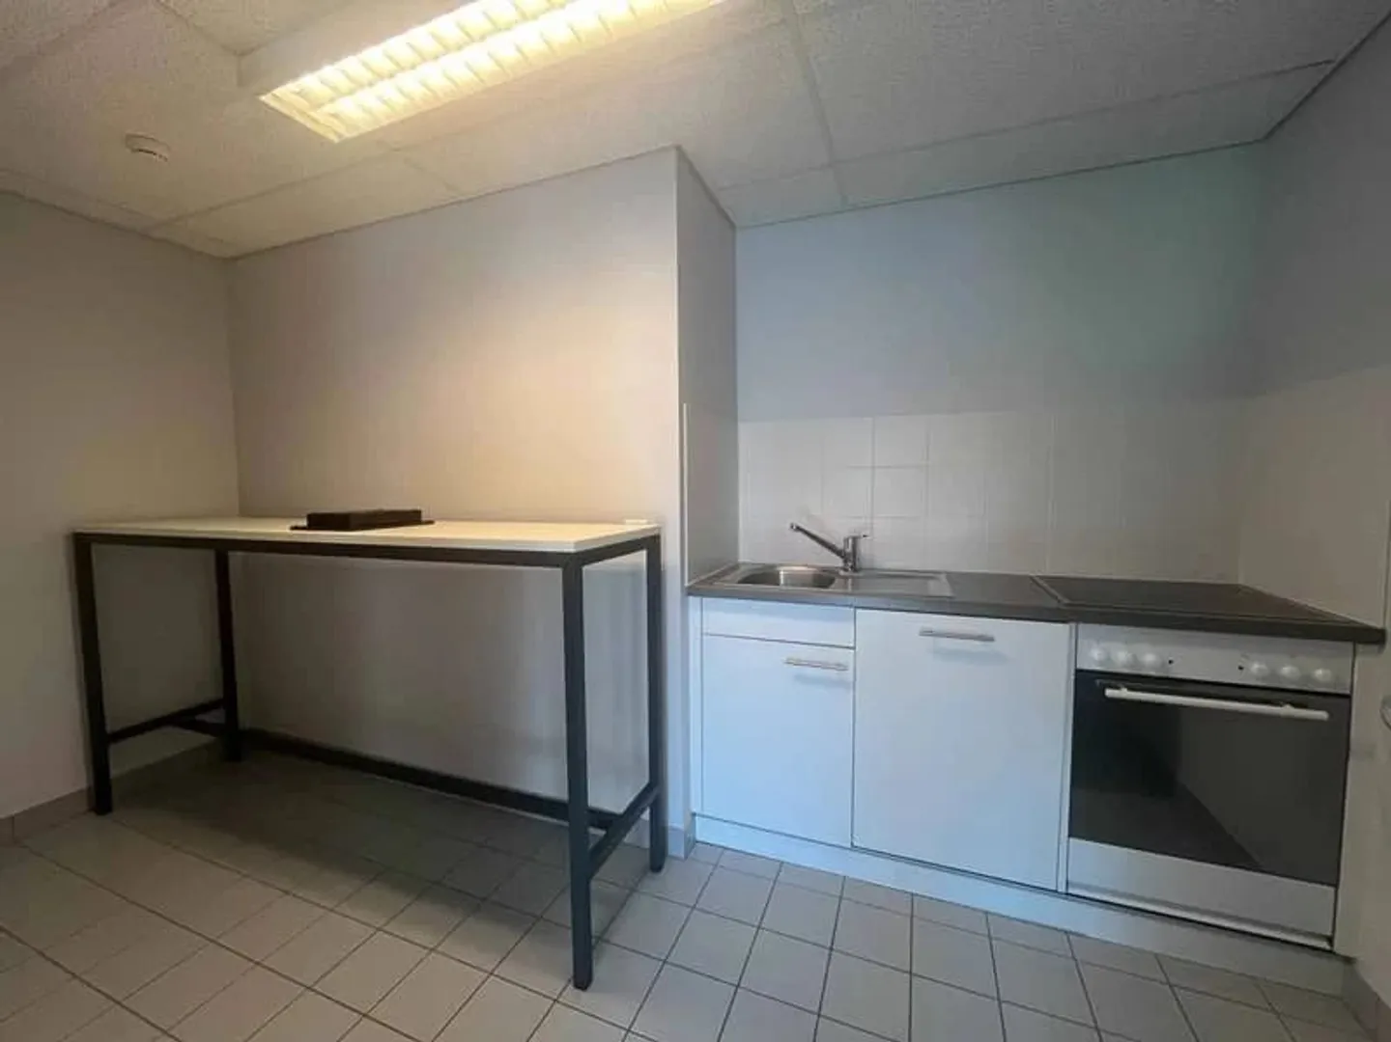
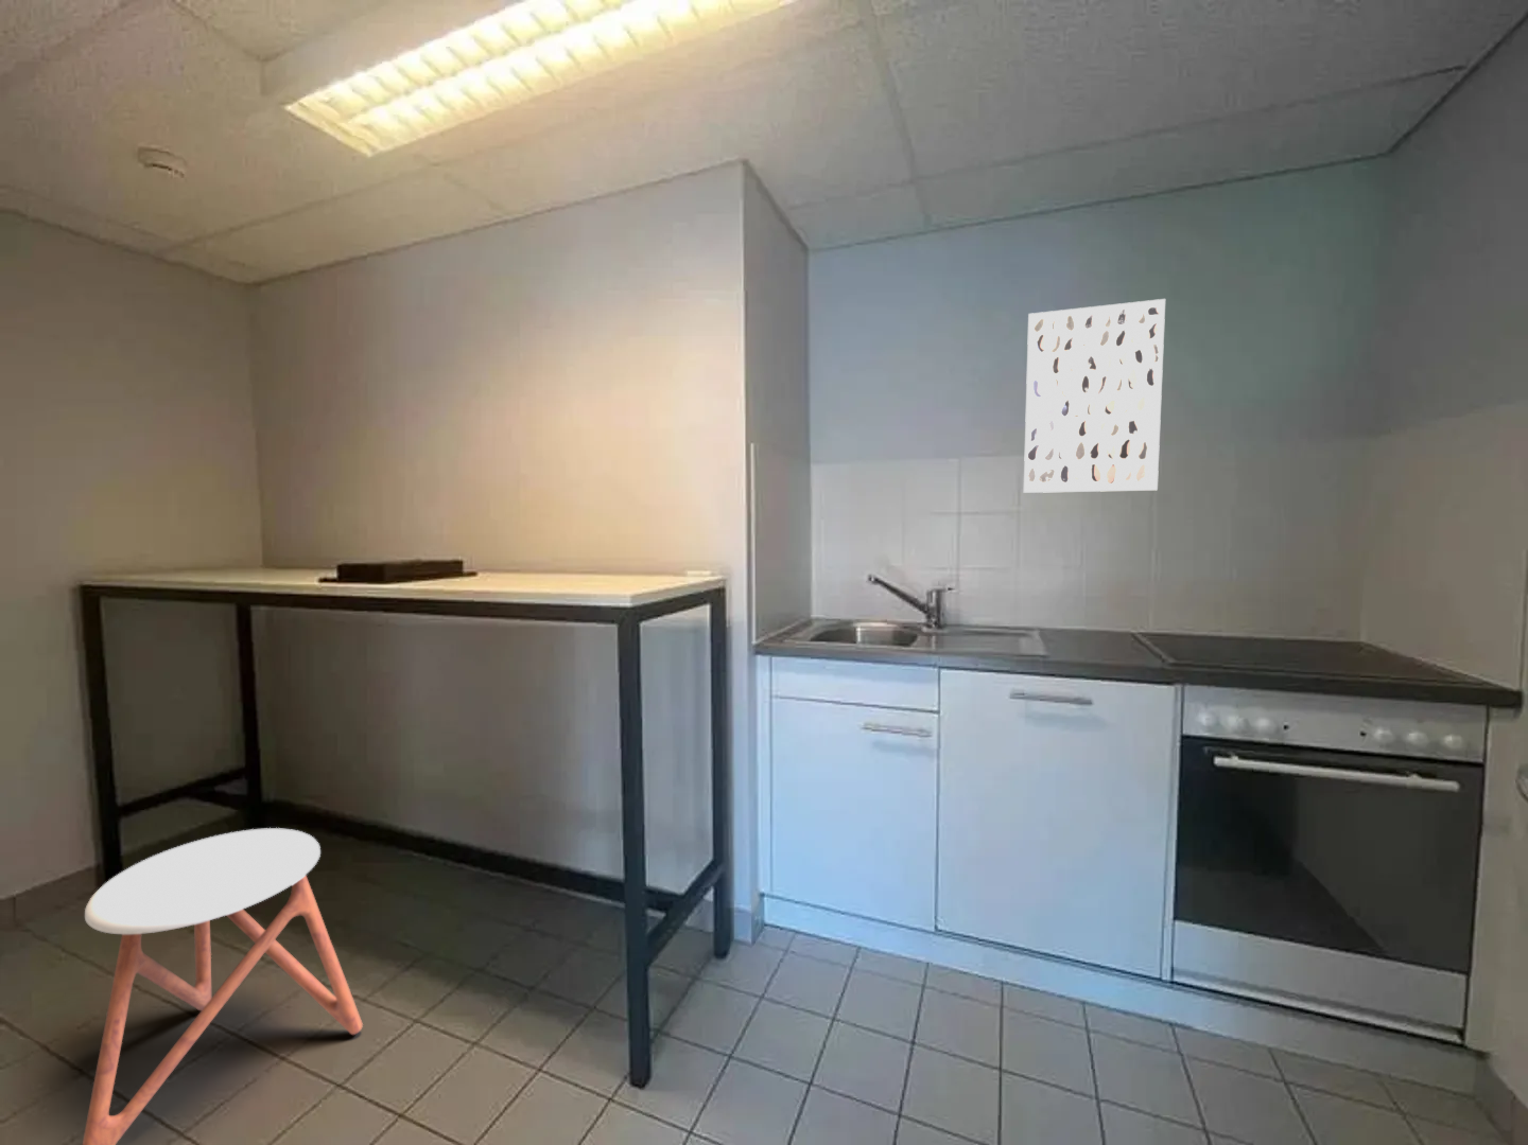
+ wall art [1023,298,1166,494]
+ stool [82,827,365,1145]
